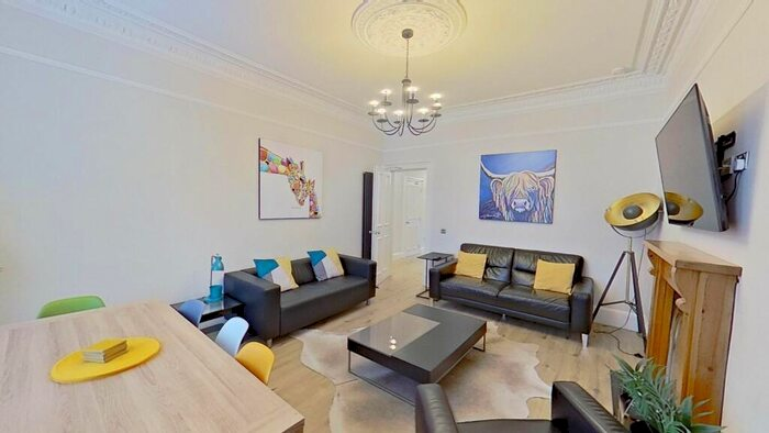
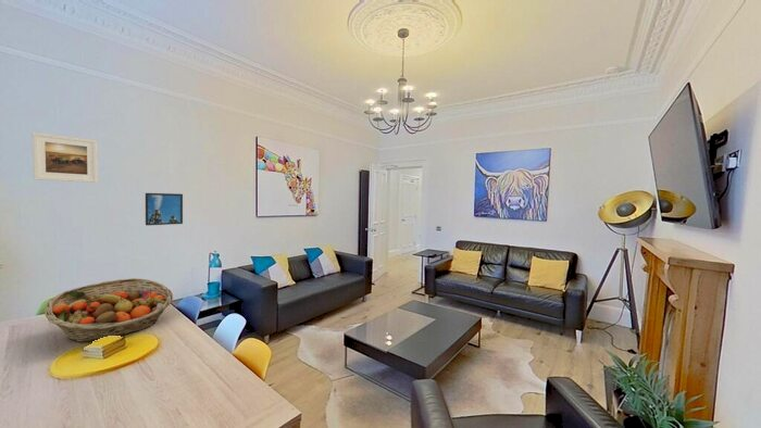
+ fruit basket [43,277,174,343]
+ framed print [145,192,184,226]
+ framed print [32,131,99,184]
